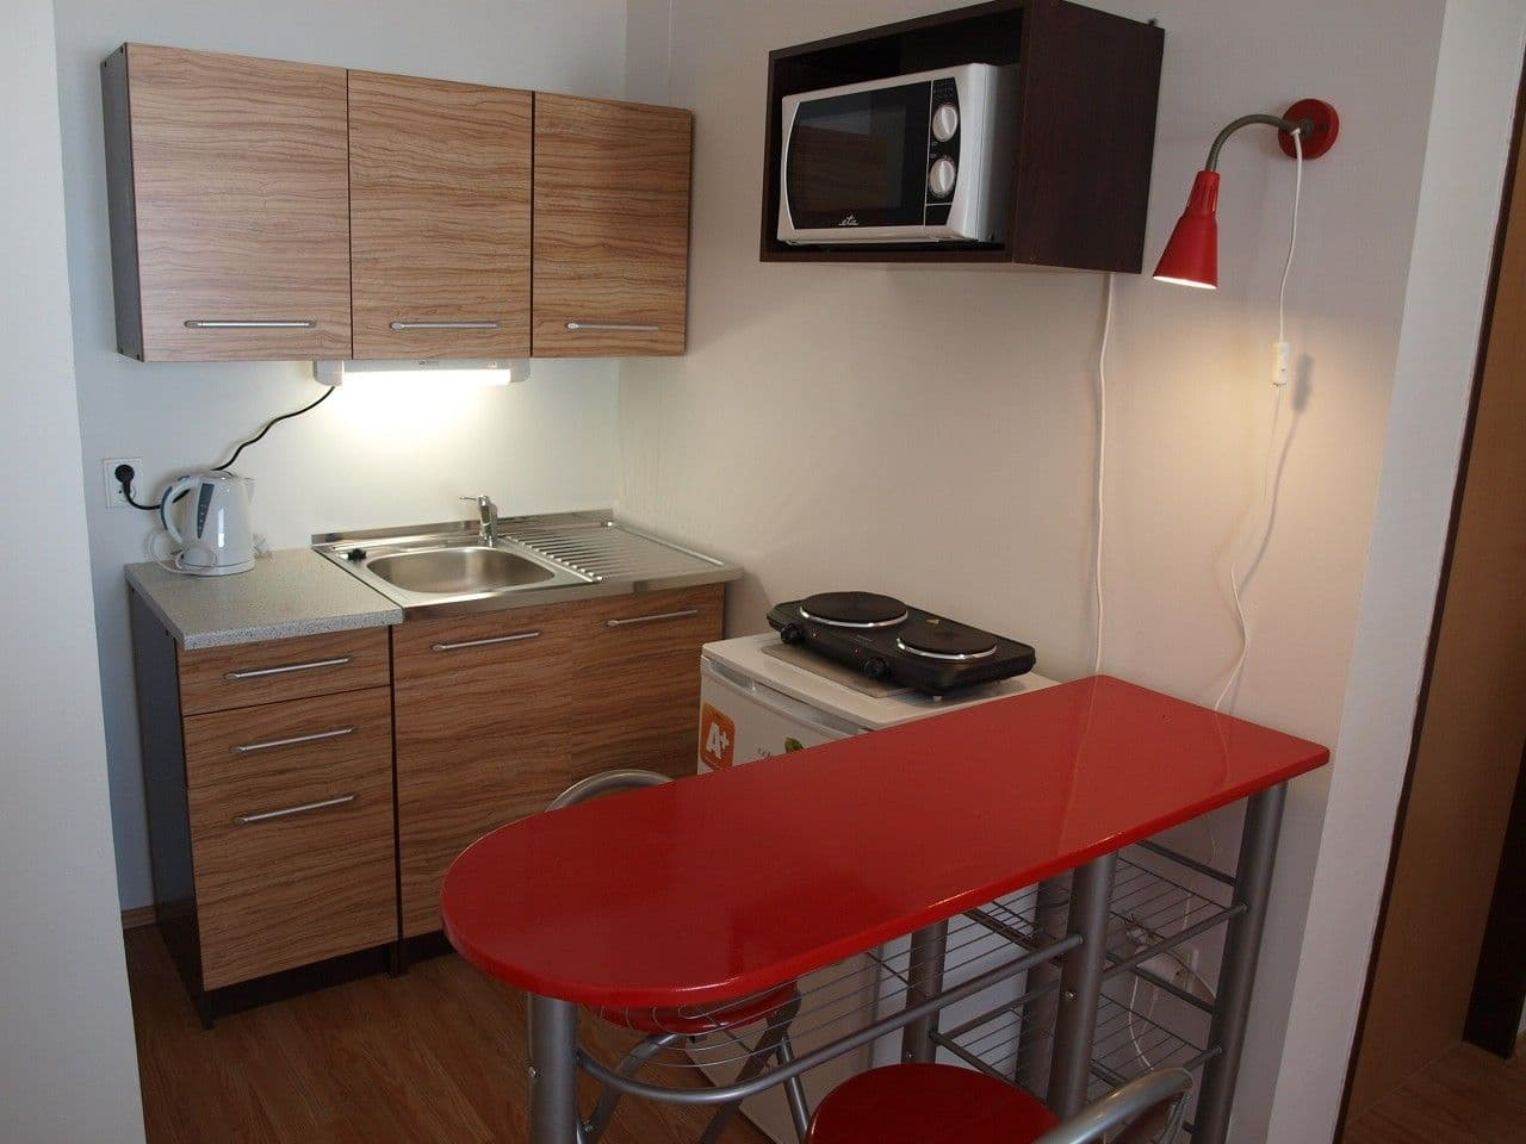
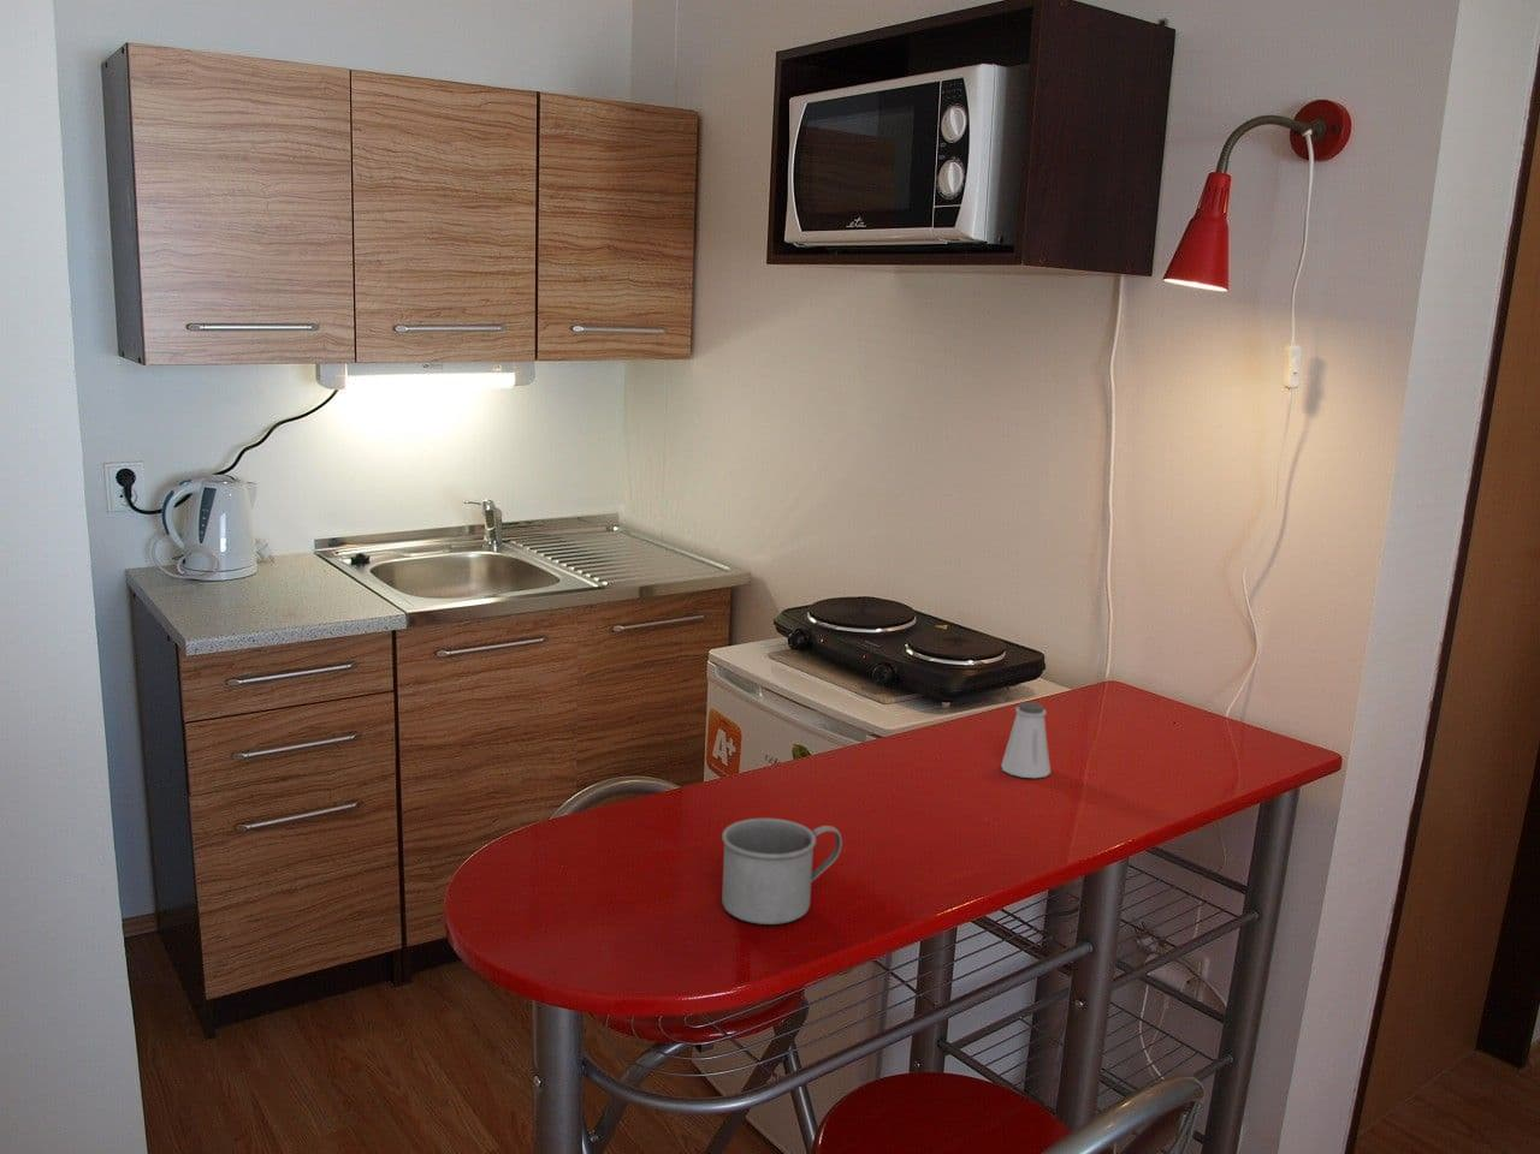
+ saltshaker [1000,701,1051,779]
+ mug [720,817,844,926]
